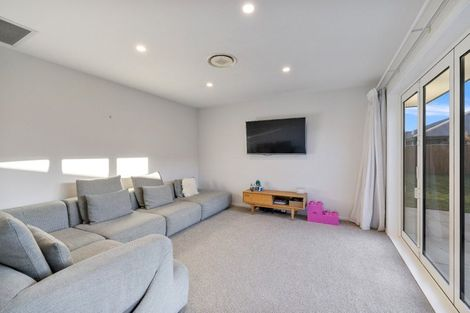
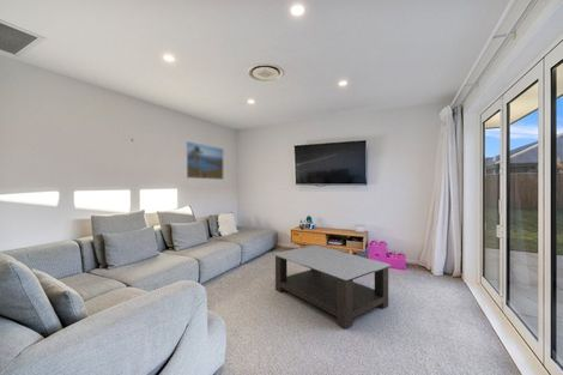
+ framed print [184,140,224,181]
+ coffee table [272,244,392,329]
